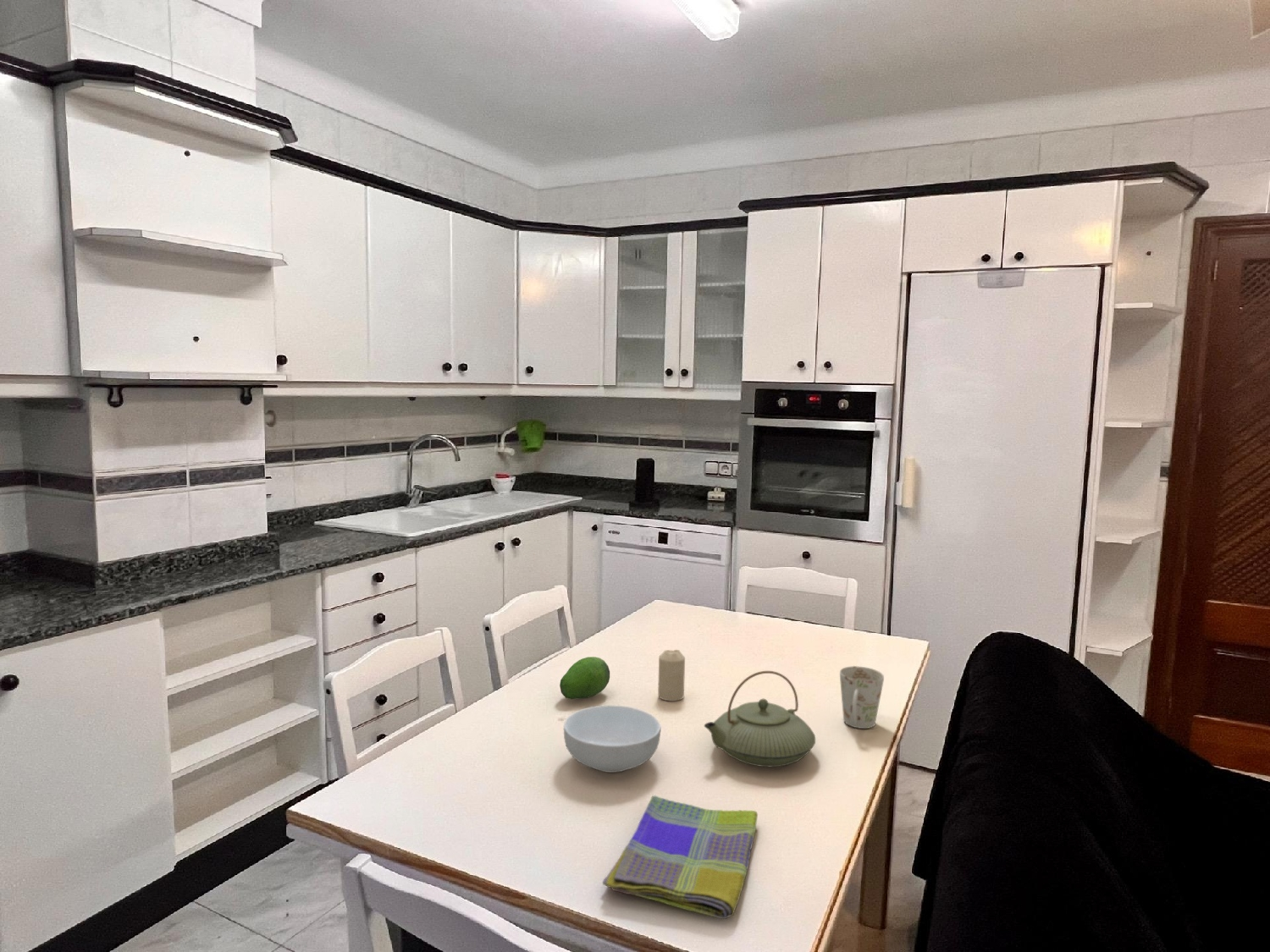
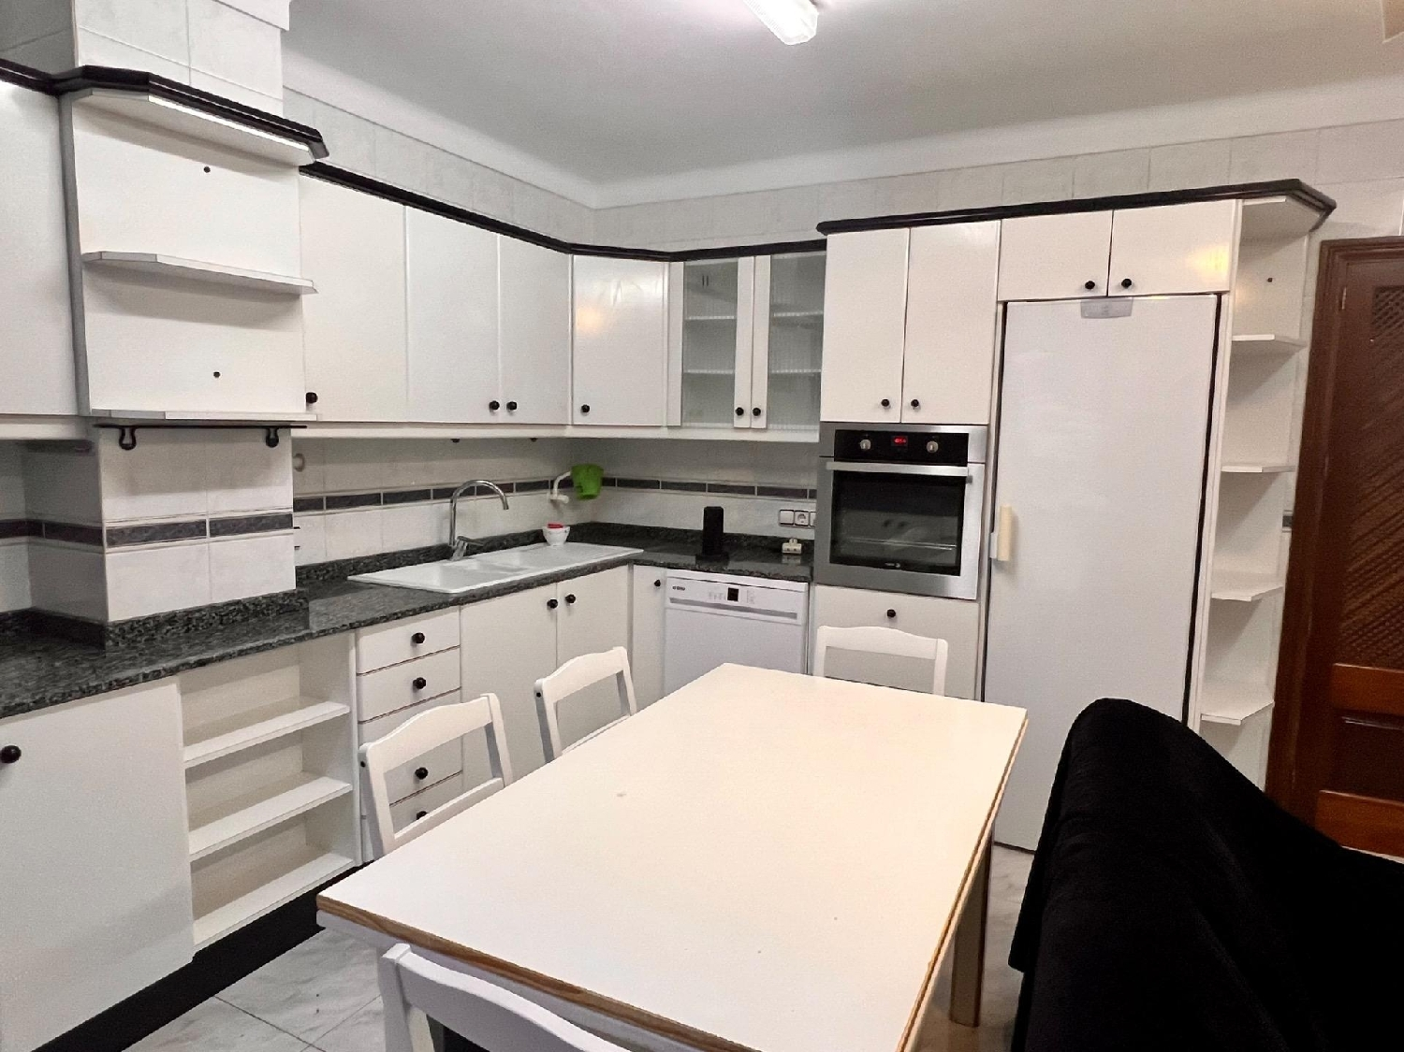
- teapot [704,670,816,768]
- cereal bowl [563,704,661,773]
- dish towel [602,795,759,920]
- candle [657,649,686,702]
- fruit [559,656,610,700]
- mug [839,665,885,729]
